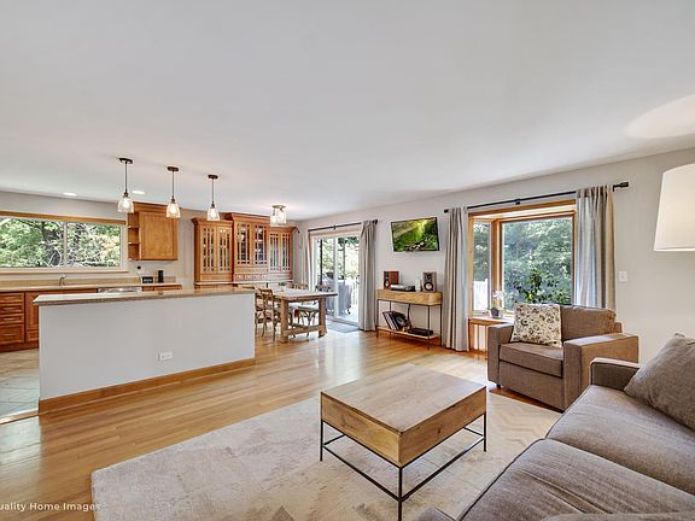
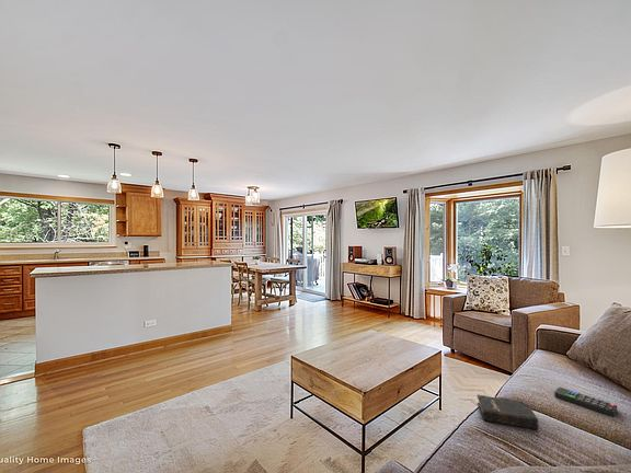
+ hardback book [477,393,539,430]
+ remote control [553,387,618,417]
